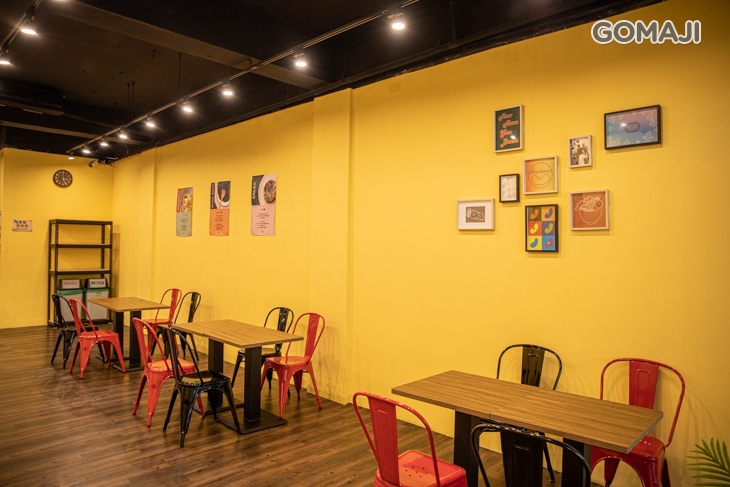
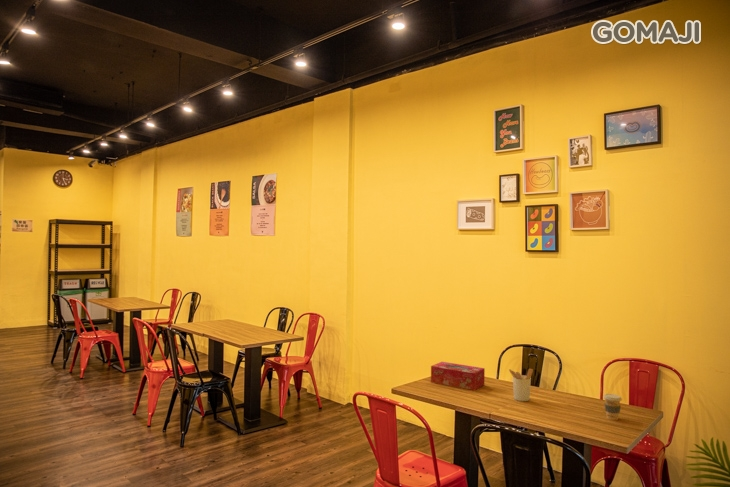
+ utensil holder [508,368,534,402]
+ coffee cup [602,393,623,421]
+ tissue box [430,361,486,391]
